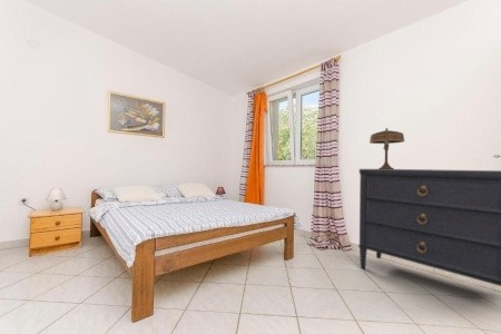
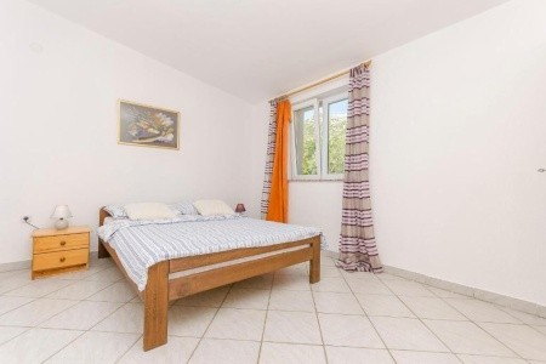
- table lamp [369,127,405,169]
- dresser [357,168,501,287]
